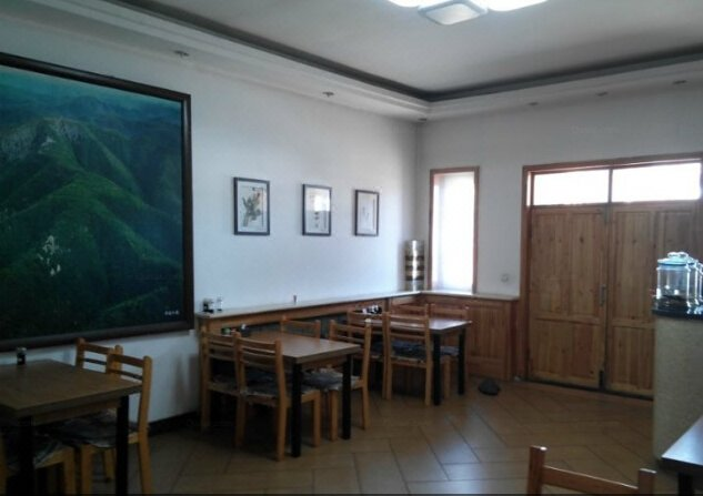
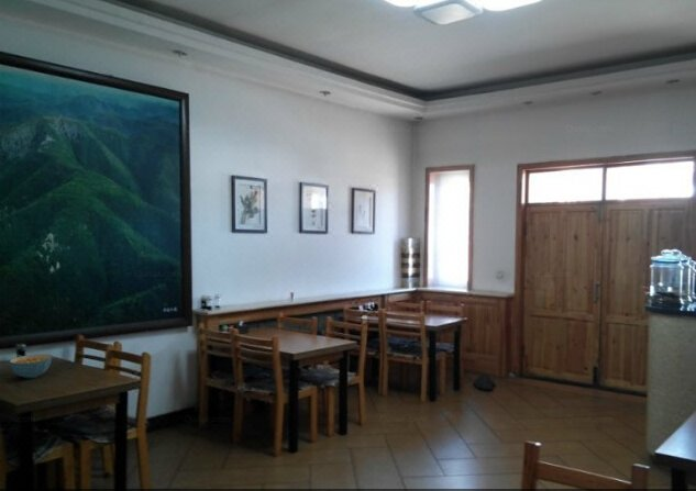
+ cereal bowl [9,354,53,380]
